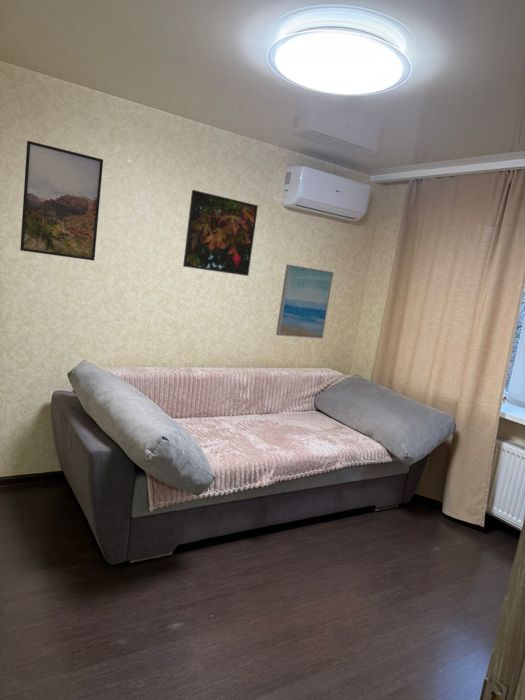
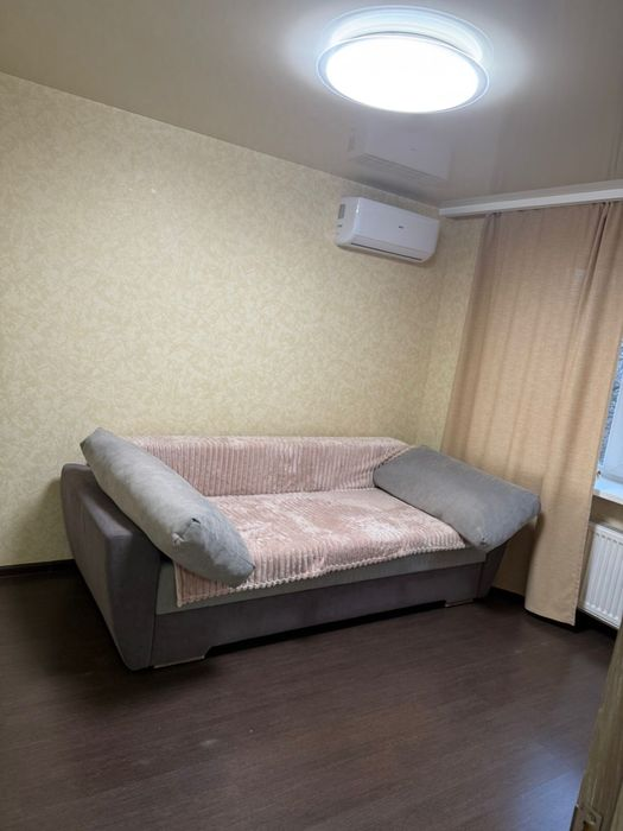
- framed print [182,189,259,277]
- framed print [19,140,104,262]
- wall art [275,264,334,340]
